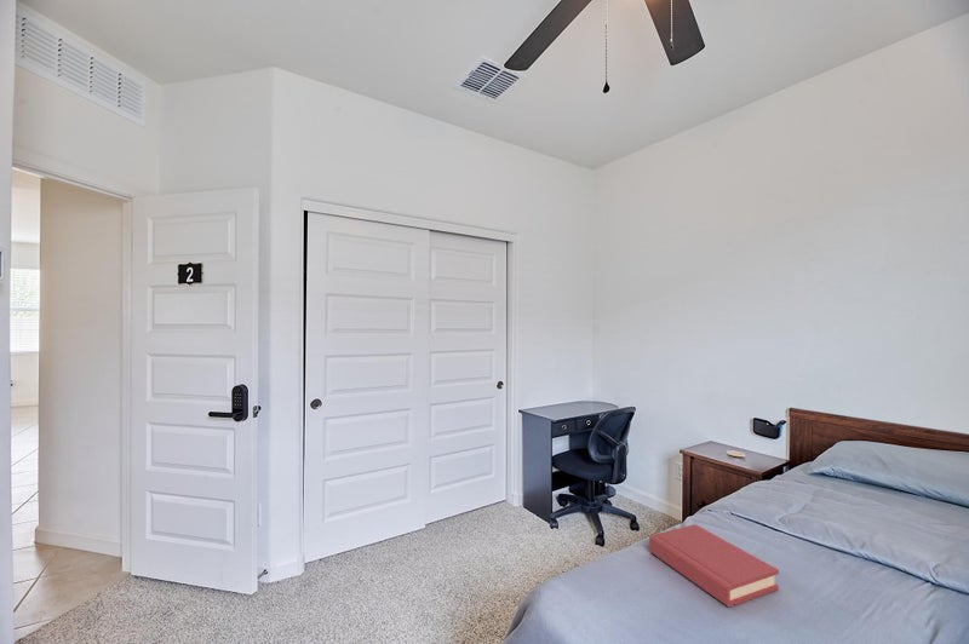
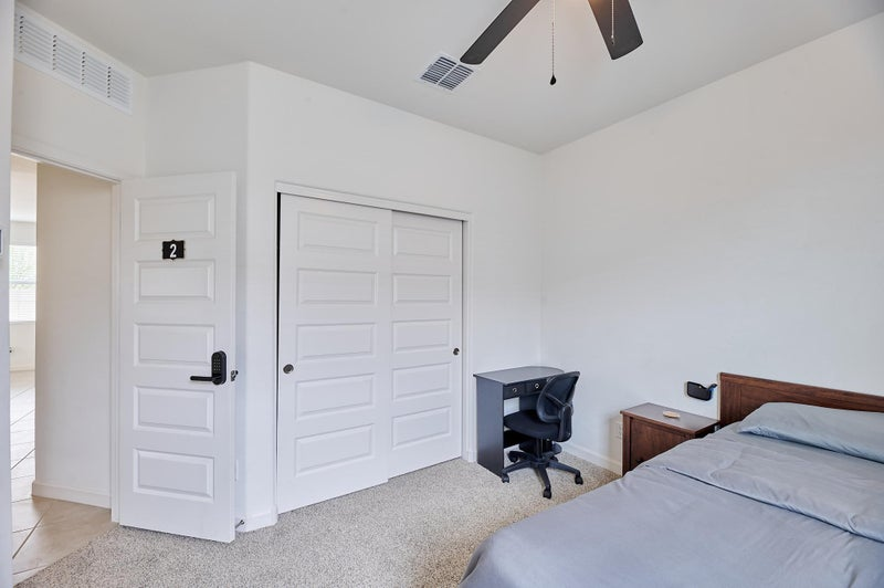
- hardback book [648,523,780,608]
